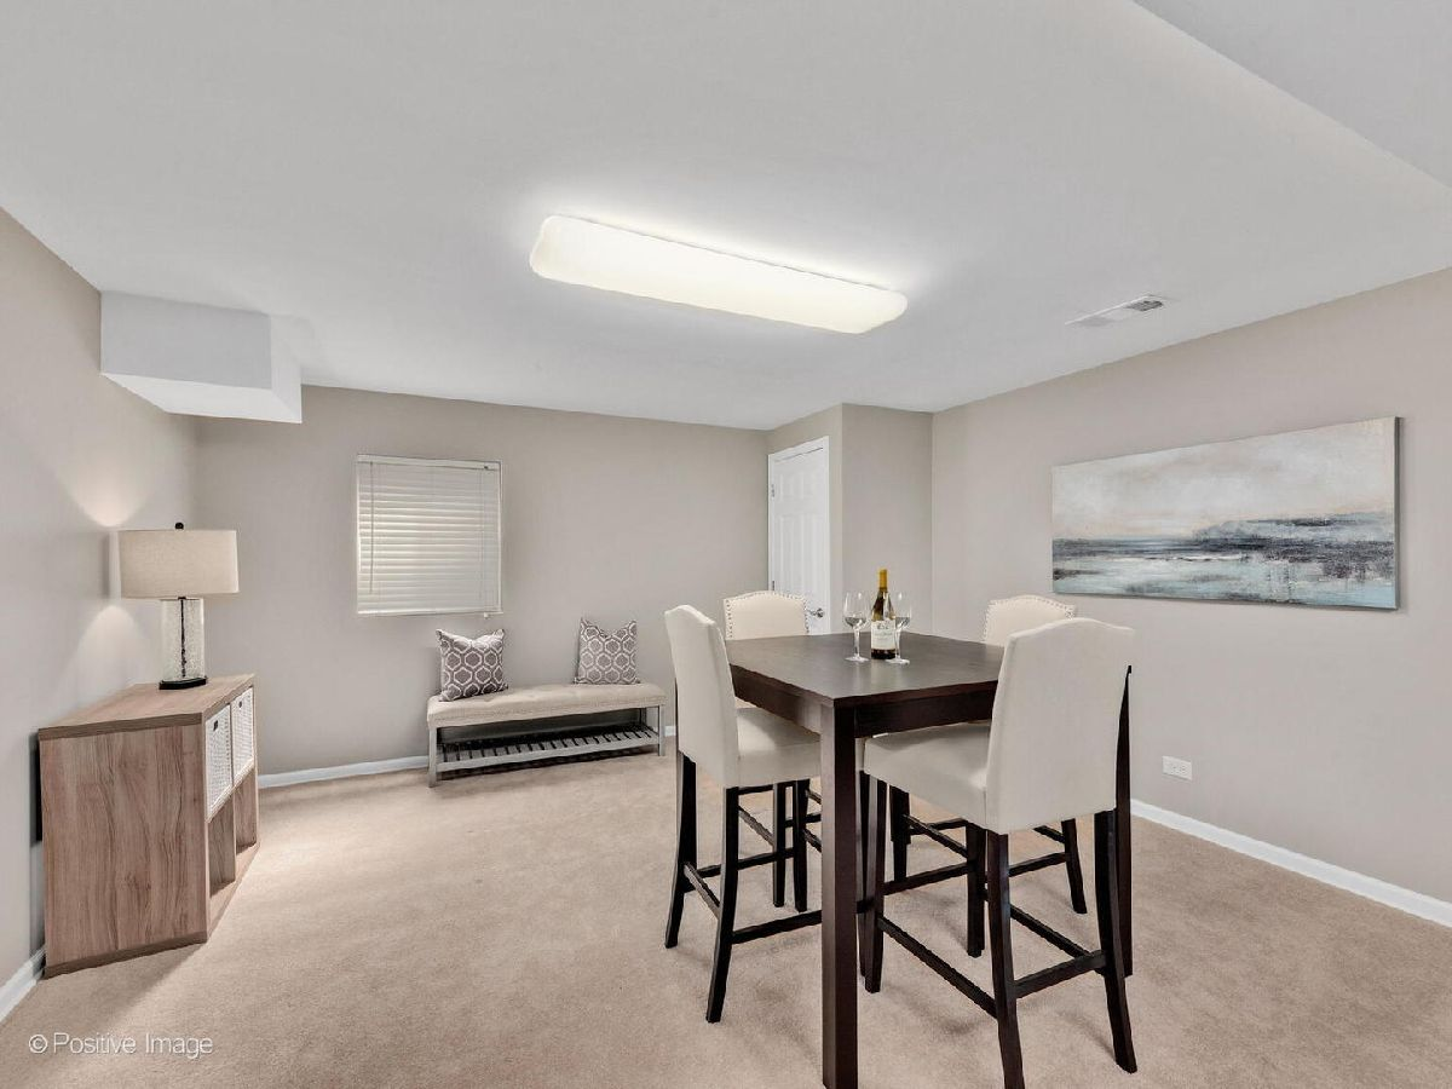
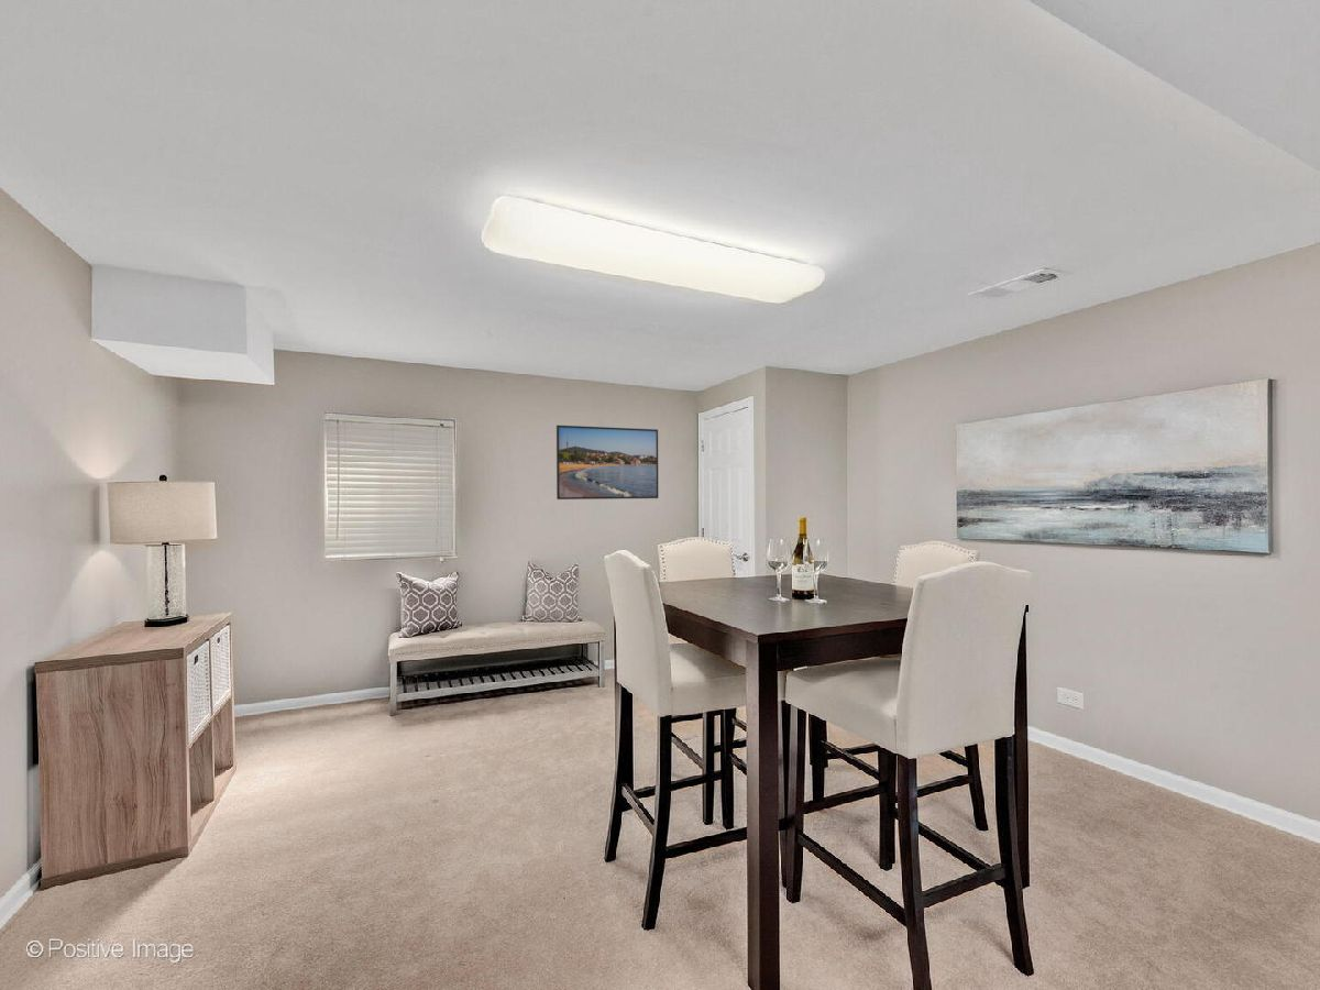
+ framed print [556,425,659,501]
